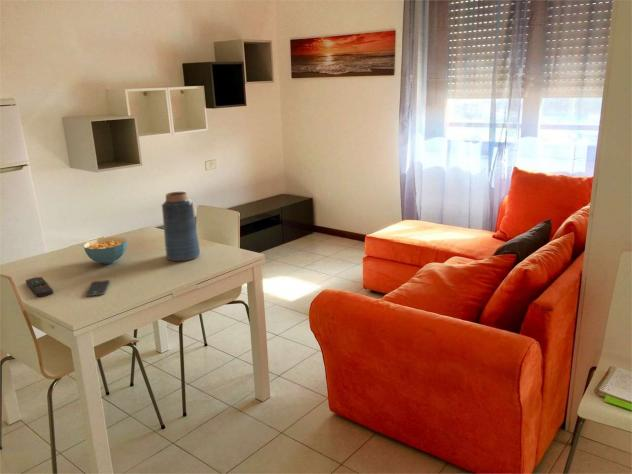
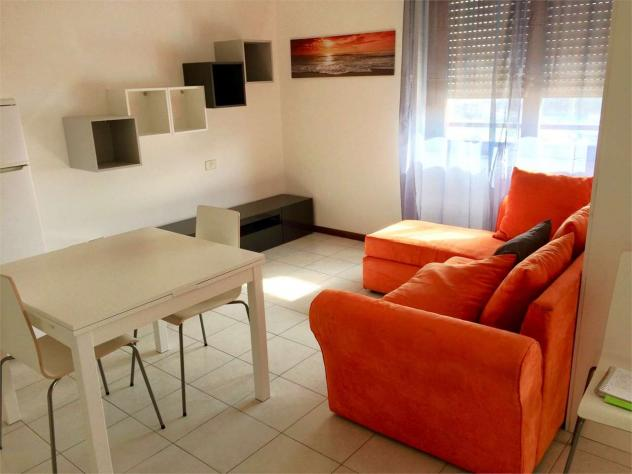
- vase [161,191,201,262]
- cereal bowl [82,236,128,265]
- remote control [25,276,54,298]
- smartphone [85,279,111,297]
